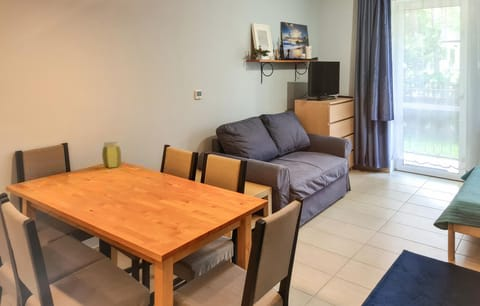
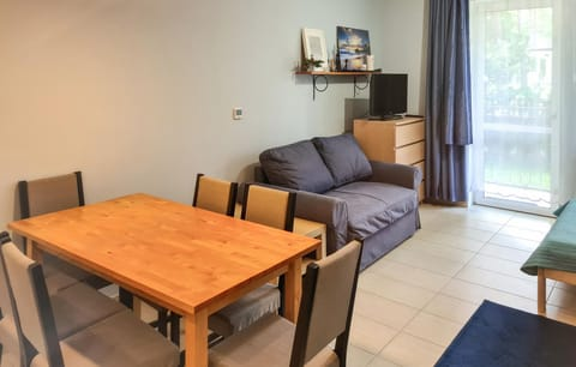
- jar [101,141,122,169]
